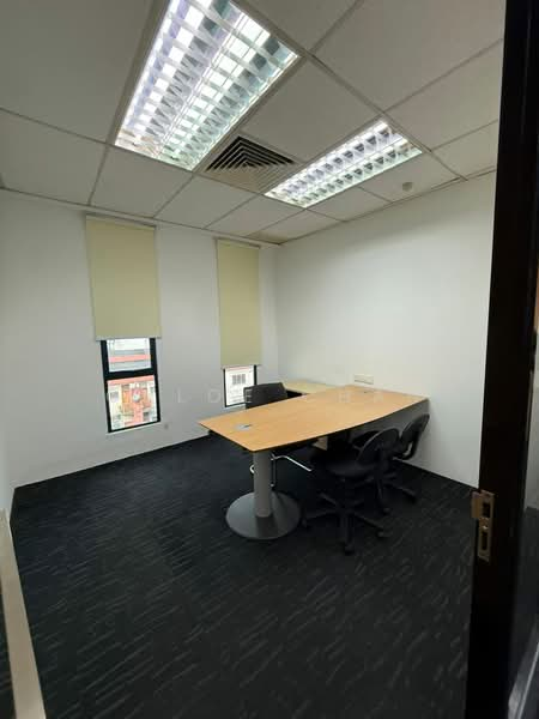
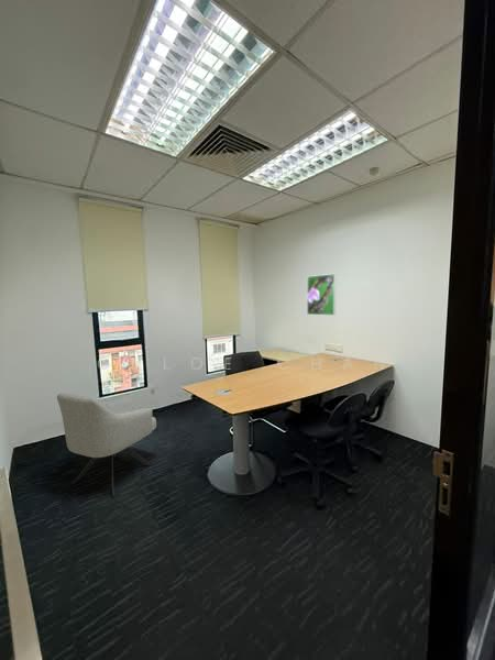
+ chair [56,393,157,498]
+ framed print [306,273,337,317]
